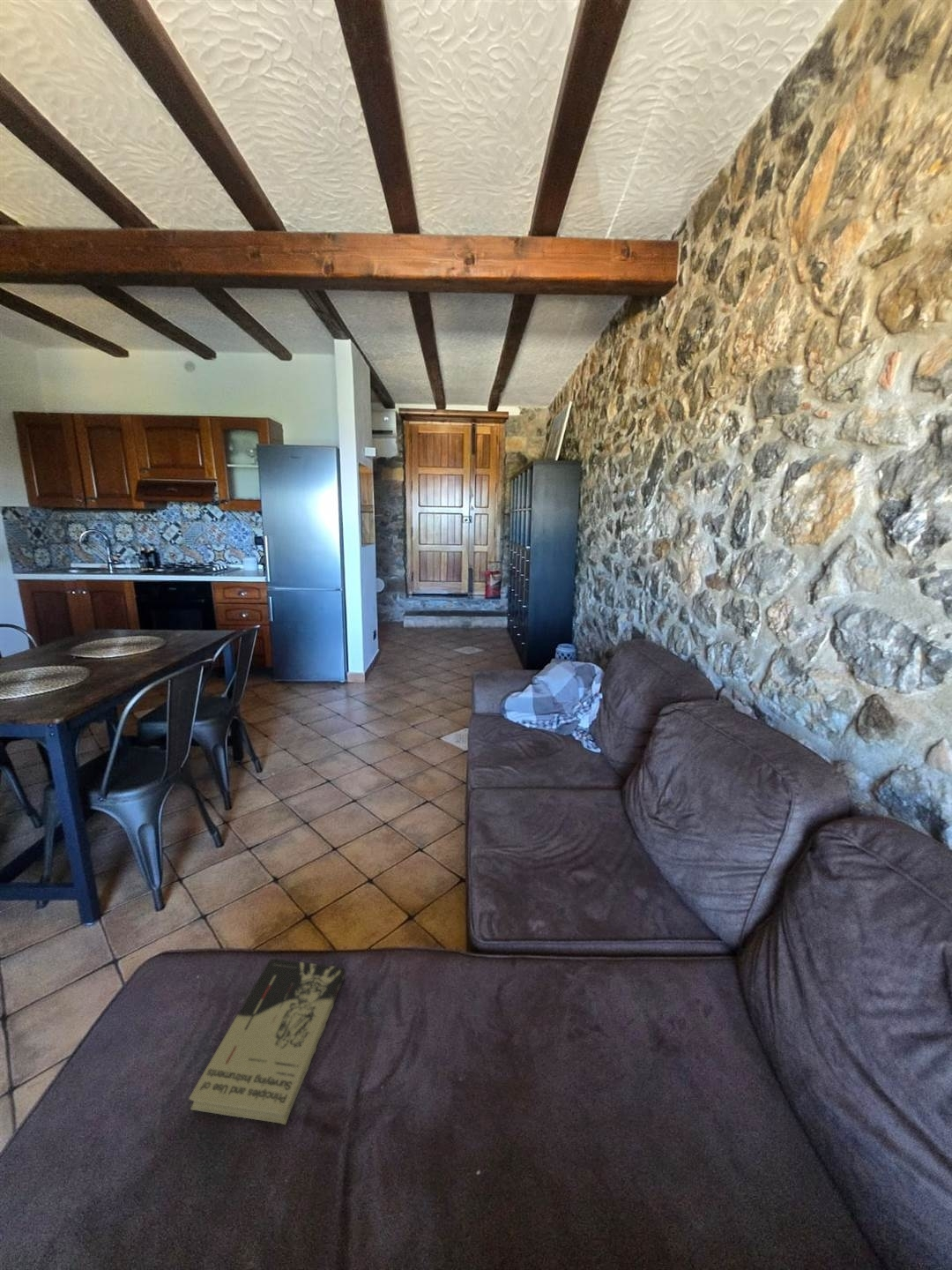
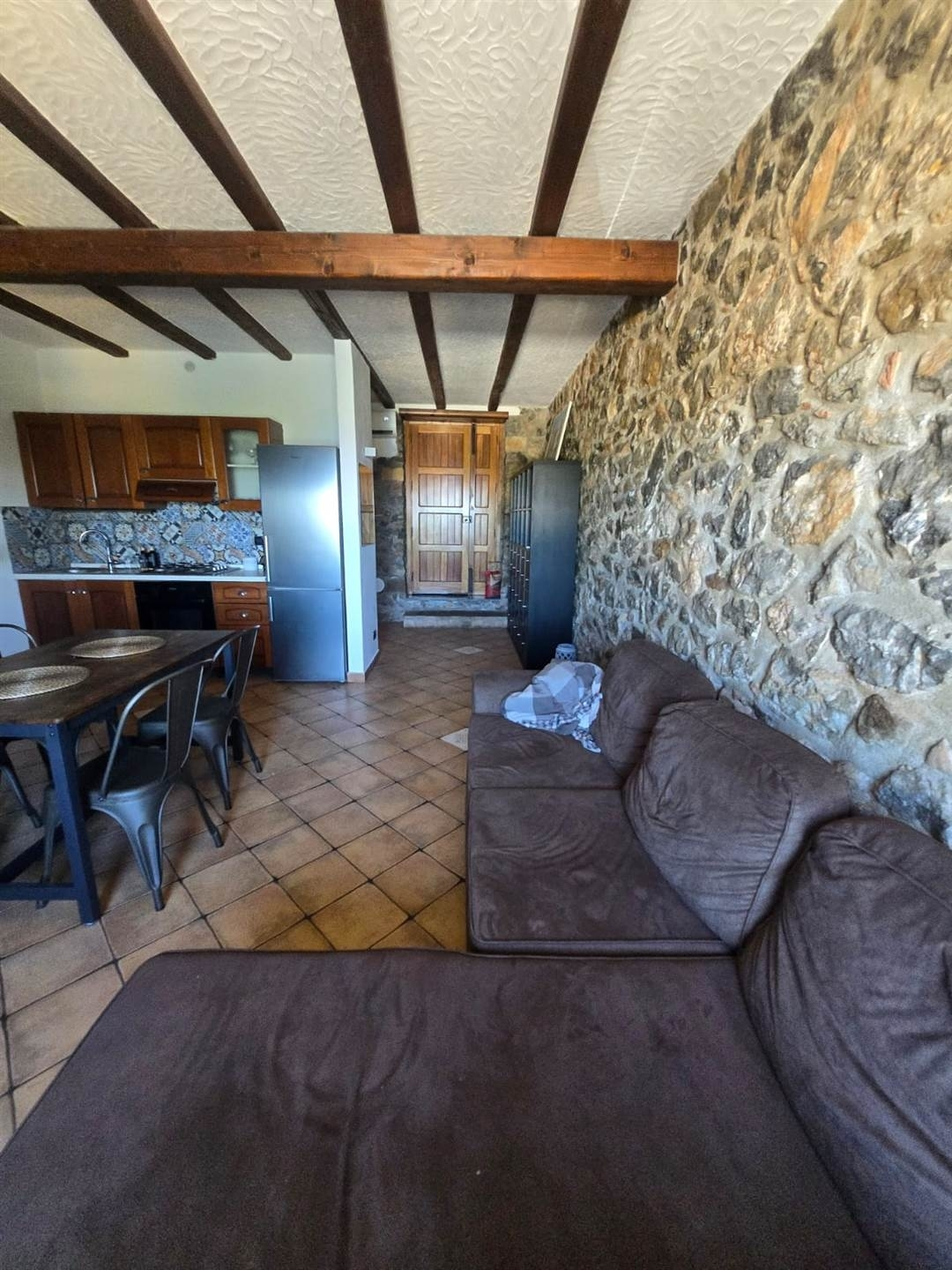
- book [188,958,346,1126]
